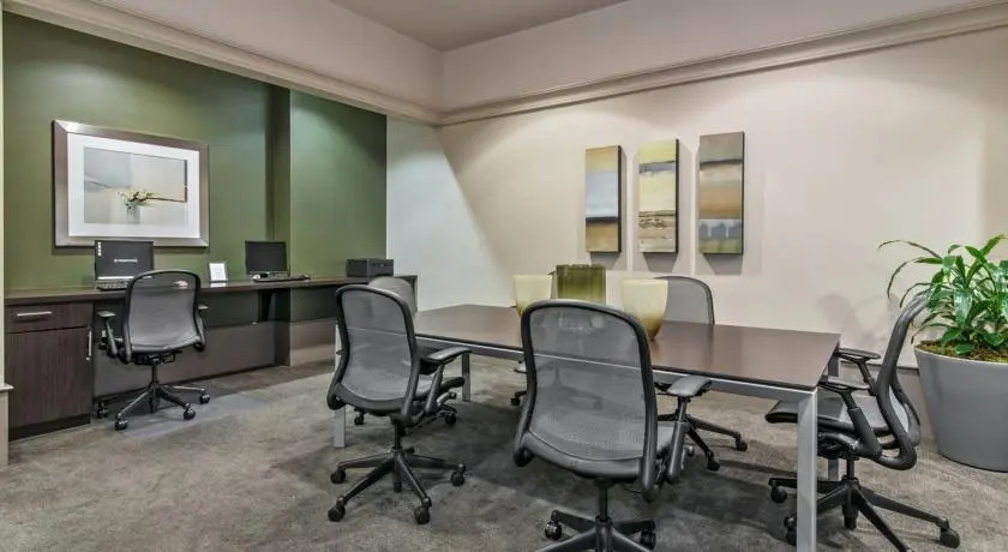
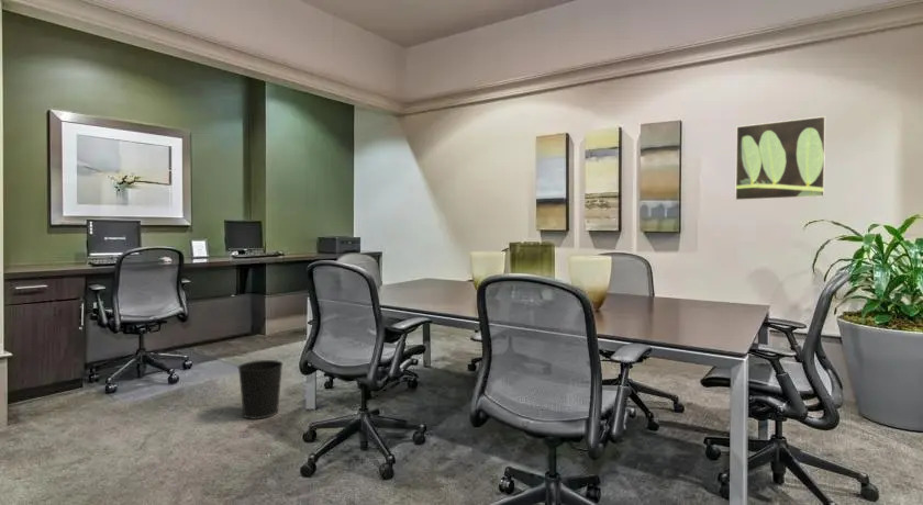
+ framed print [734,115,826,202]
+ wastebasket [236,359,285,420]
